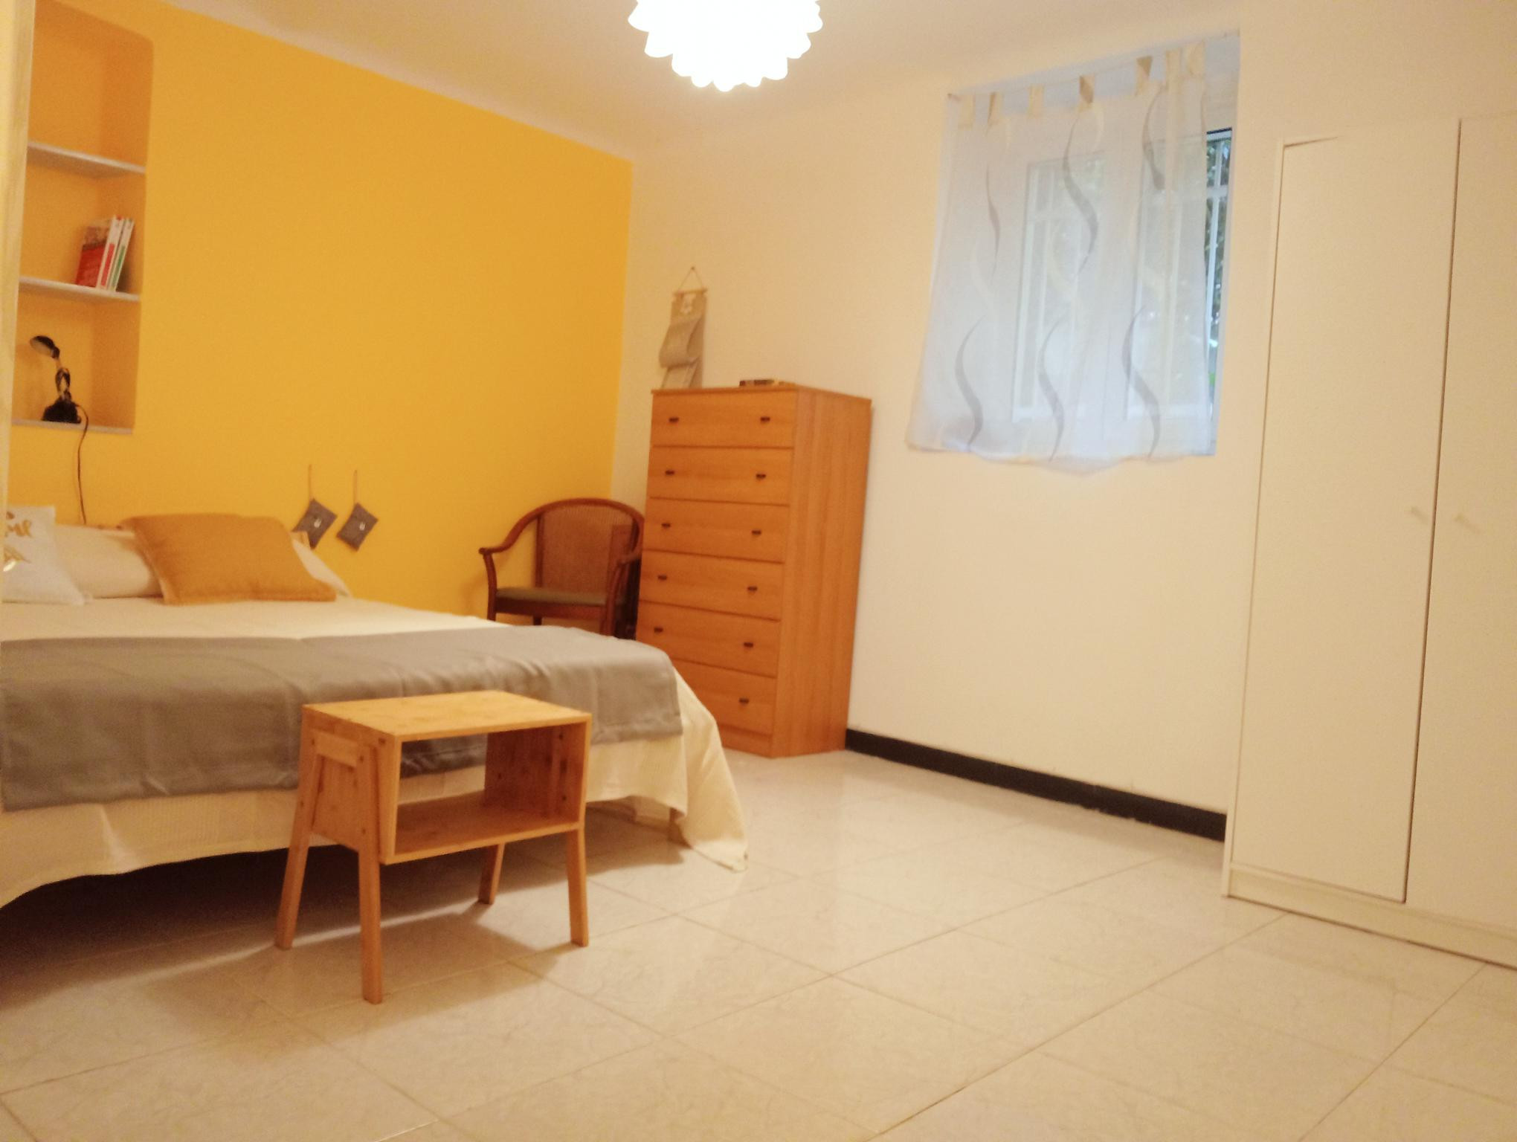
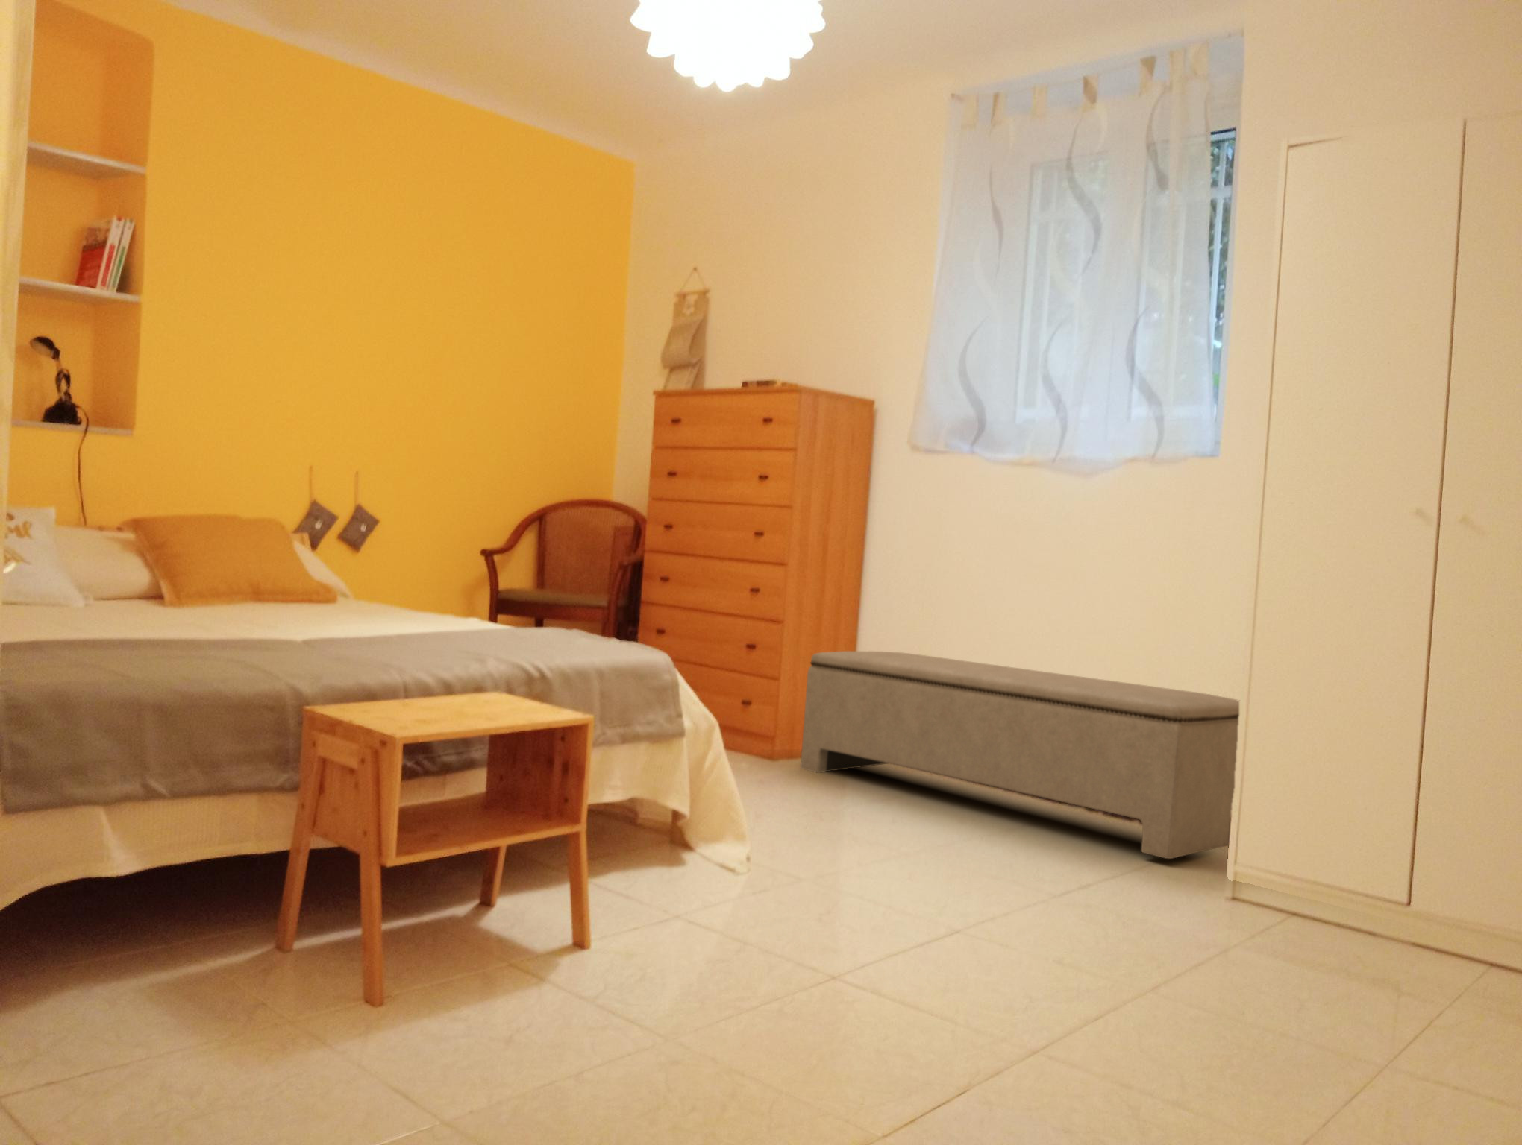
+ bench [800,651,1240,860]
